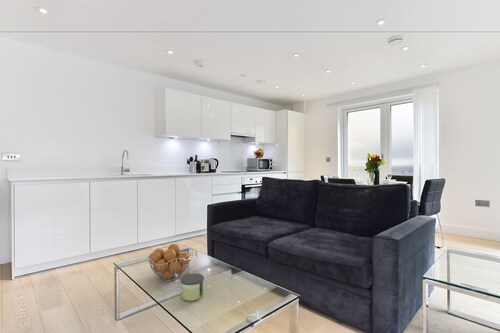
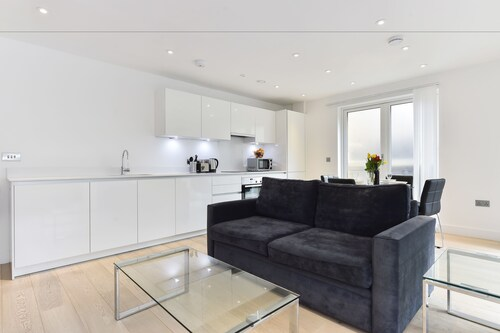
- candle [180,272,205,302]
- fruit basket [147,243,193,282]
